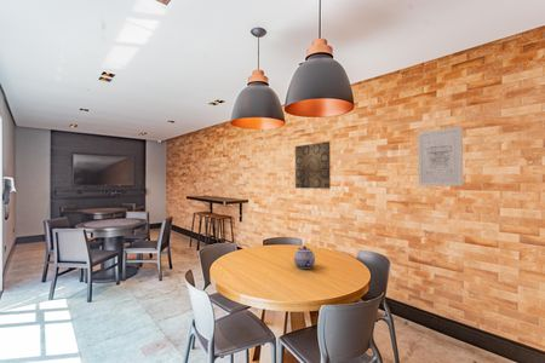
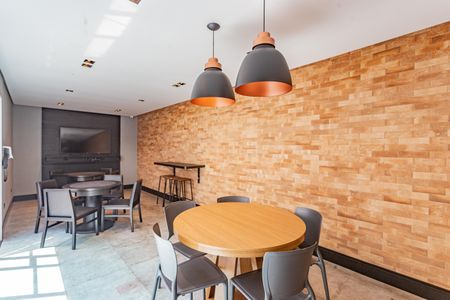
- wall art [417,126,464,188]
- teapot [293,244,316,270]
- wall art [294,140,332,190]
